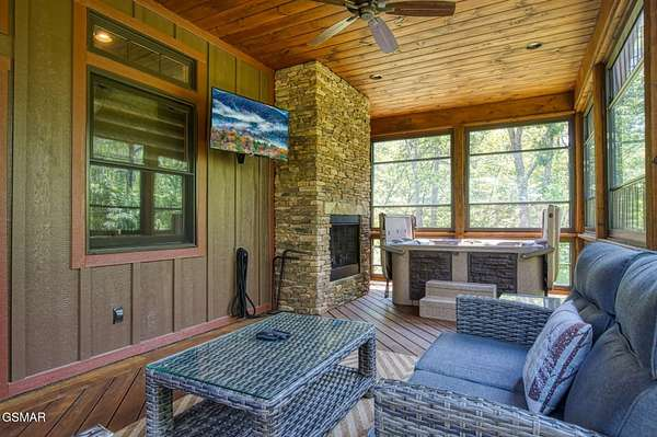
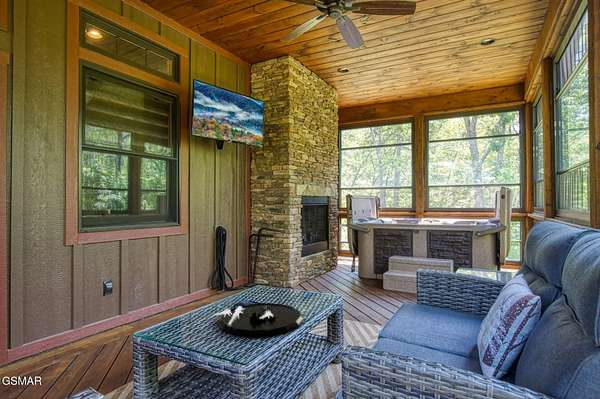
+ decorative tray [213,302,304,338]
